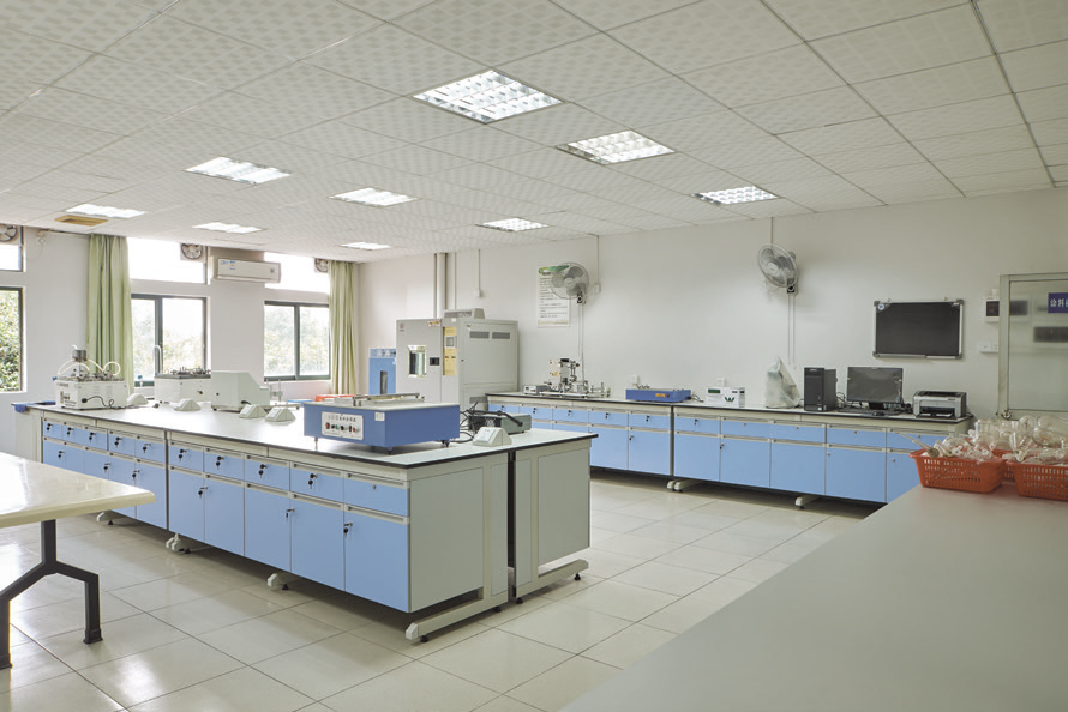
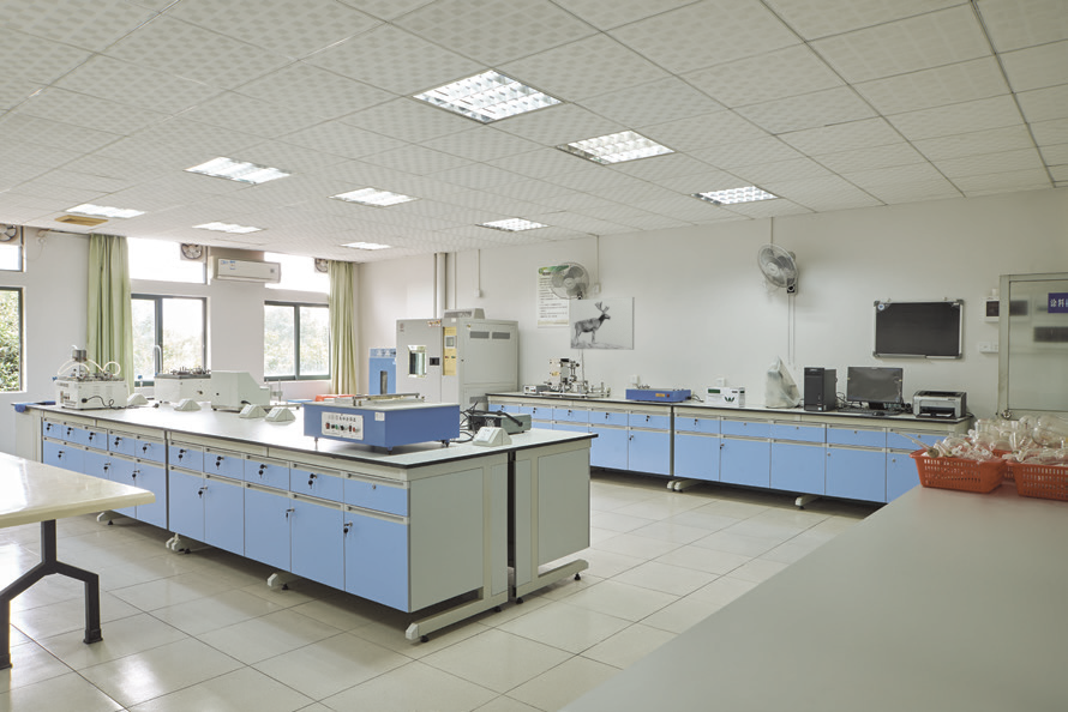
+ wall art [569,296,635,351]
